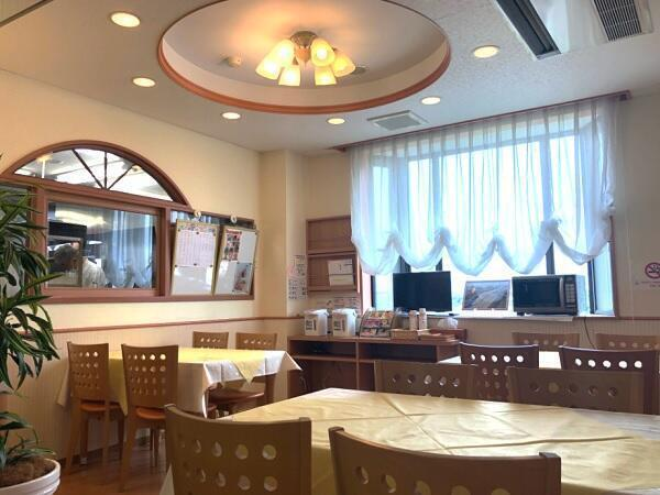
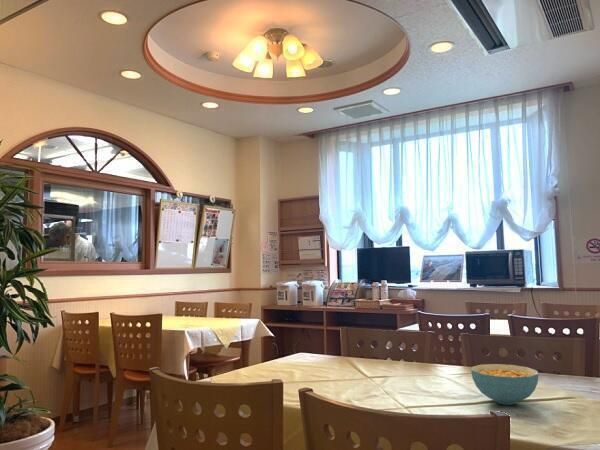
+ cereal bowl [470,363,539,406]
